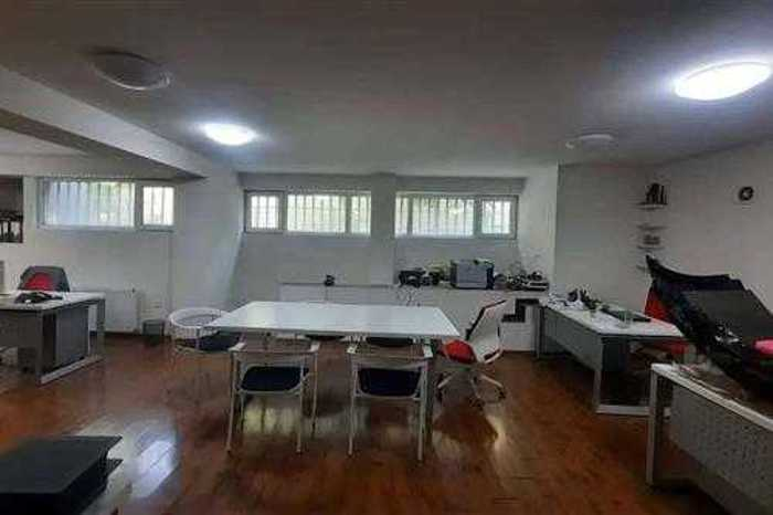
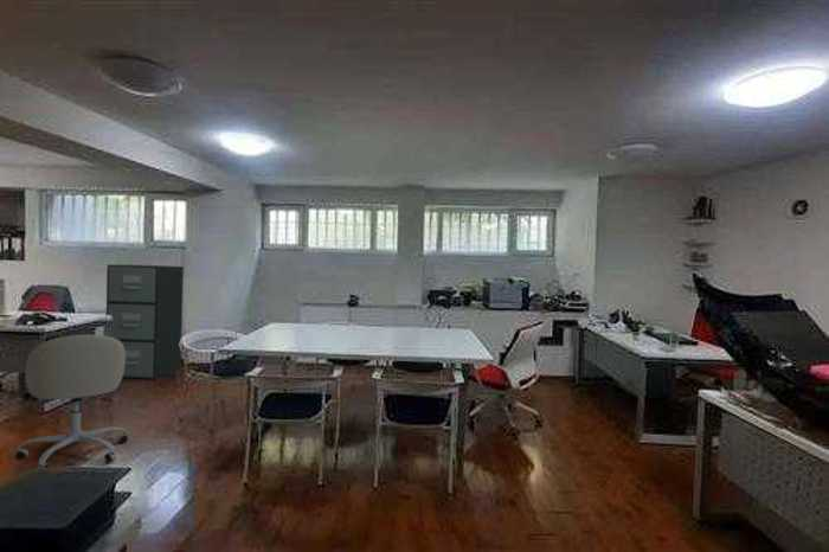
+ filing cabinet [105,263,185,380]
+ office chair [13,334,129,469]
